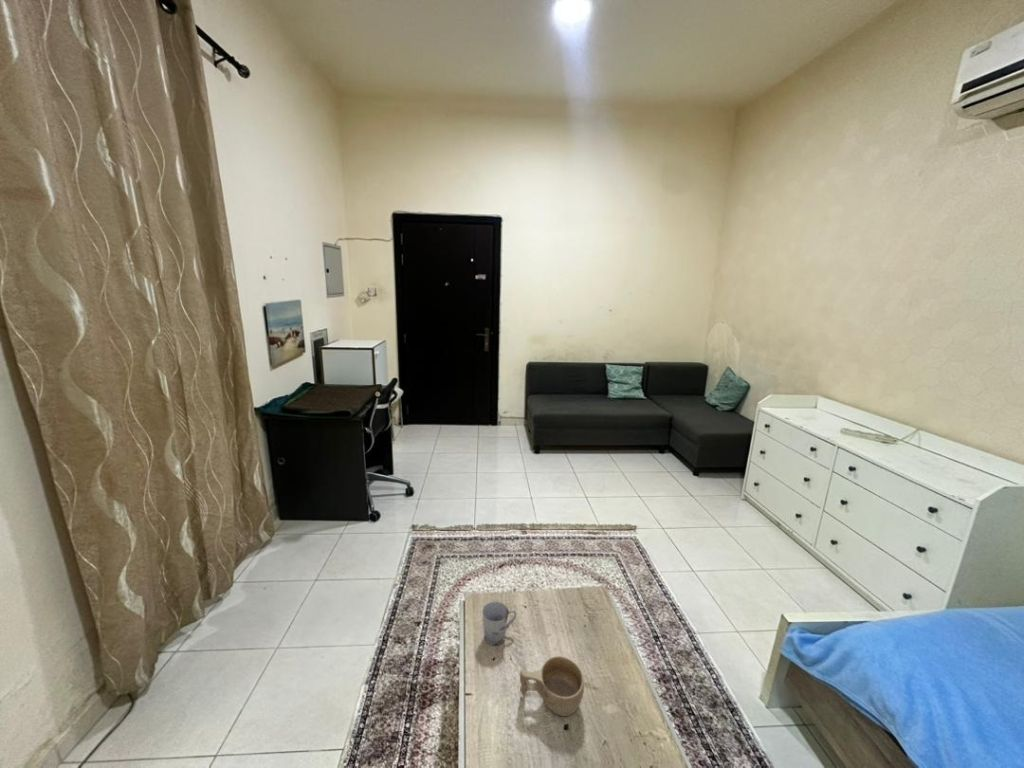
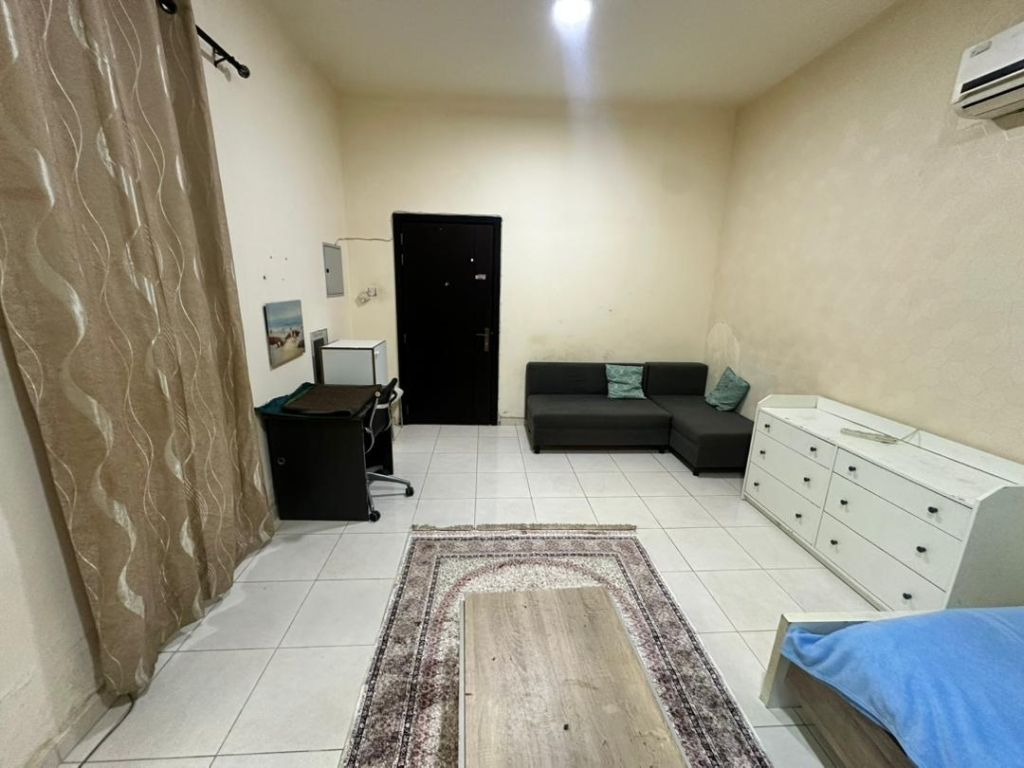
- cup [519,655,585,717]
- cup [481,600,517,647]
